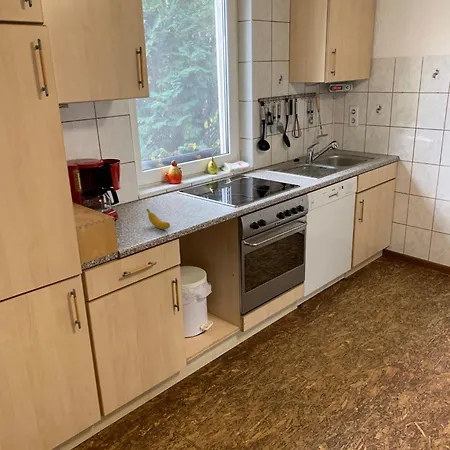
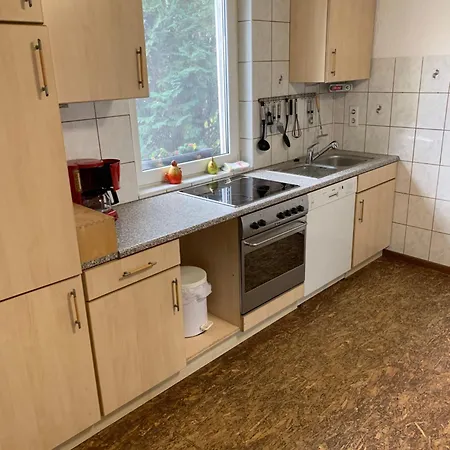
- banana [146,208,171,230]
